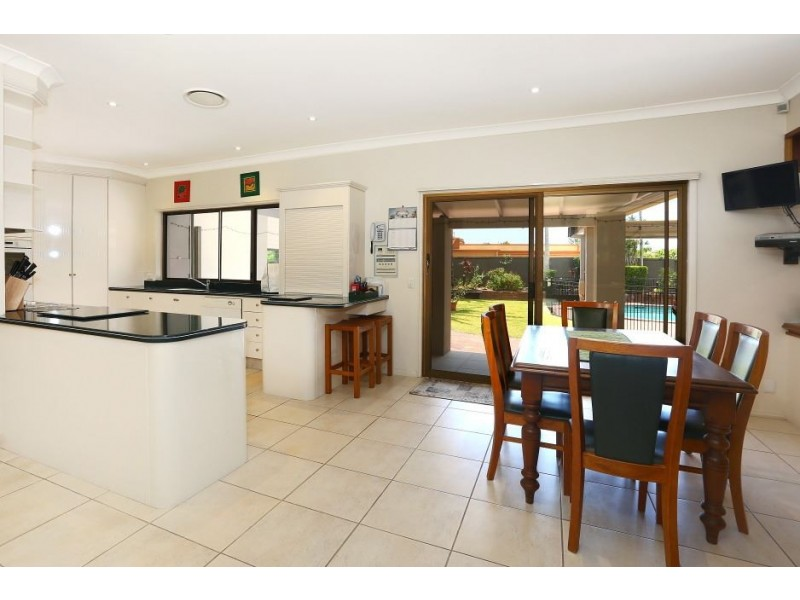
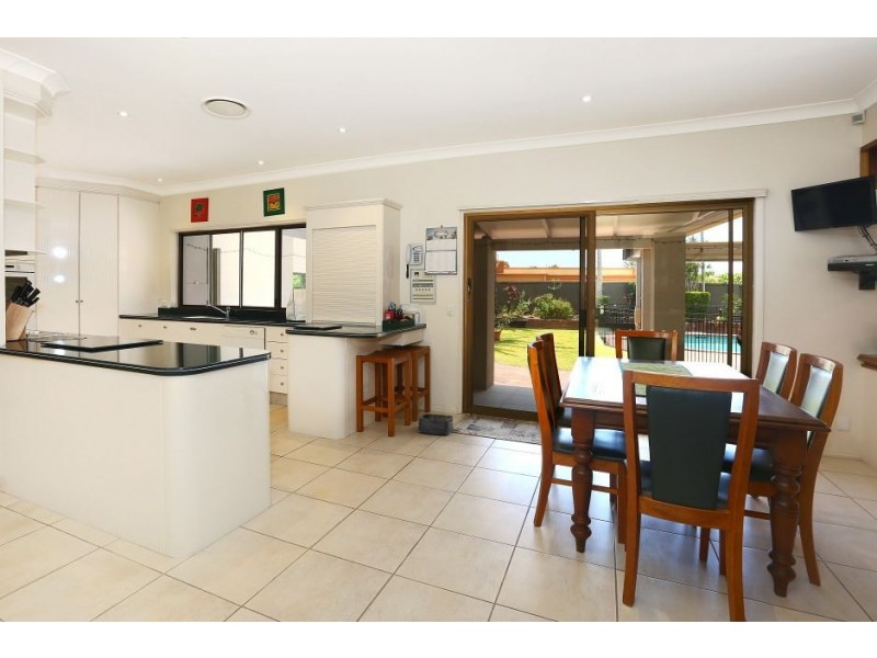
+ storage bin [418,412,454,435]
